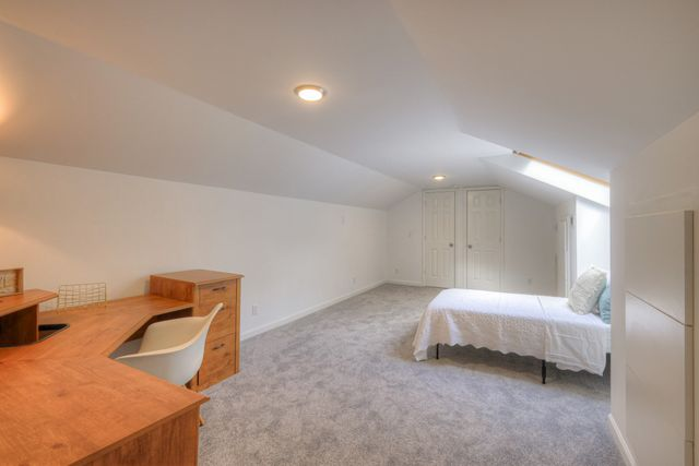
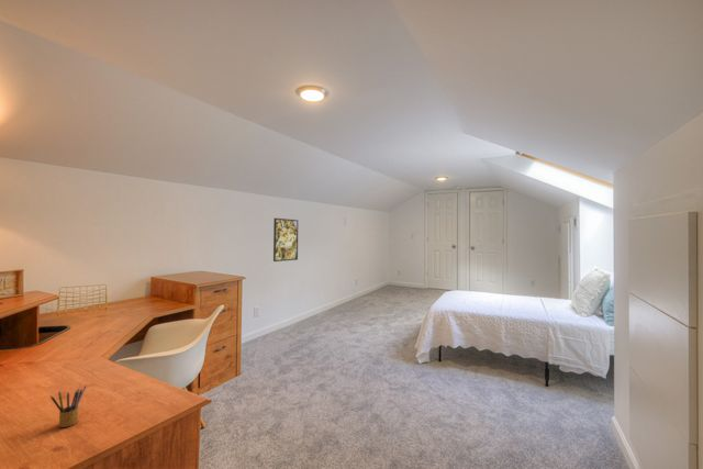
+ pencil box [49,386,87,428]
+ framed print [272,217,299,263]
